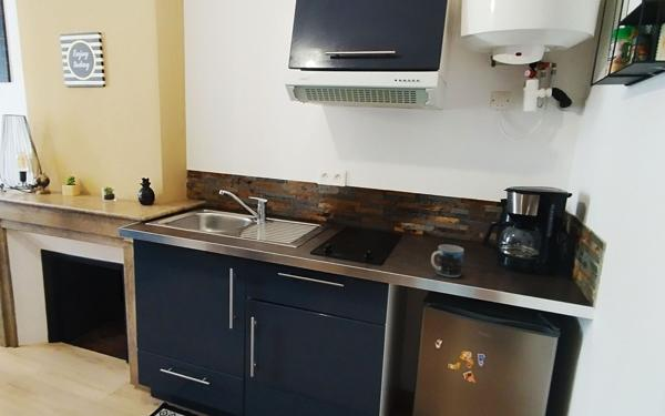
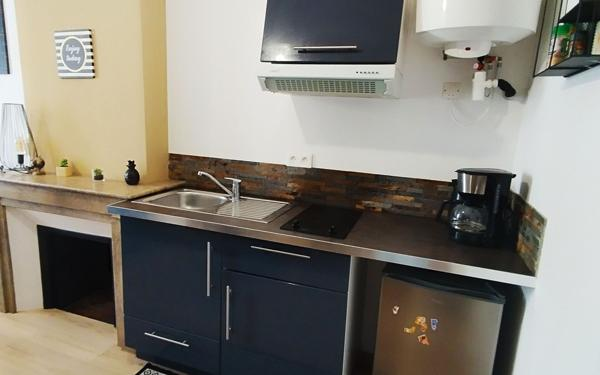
- mug [430,244,464,278]
